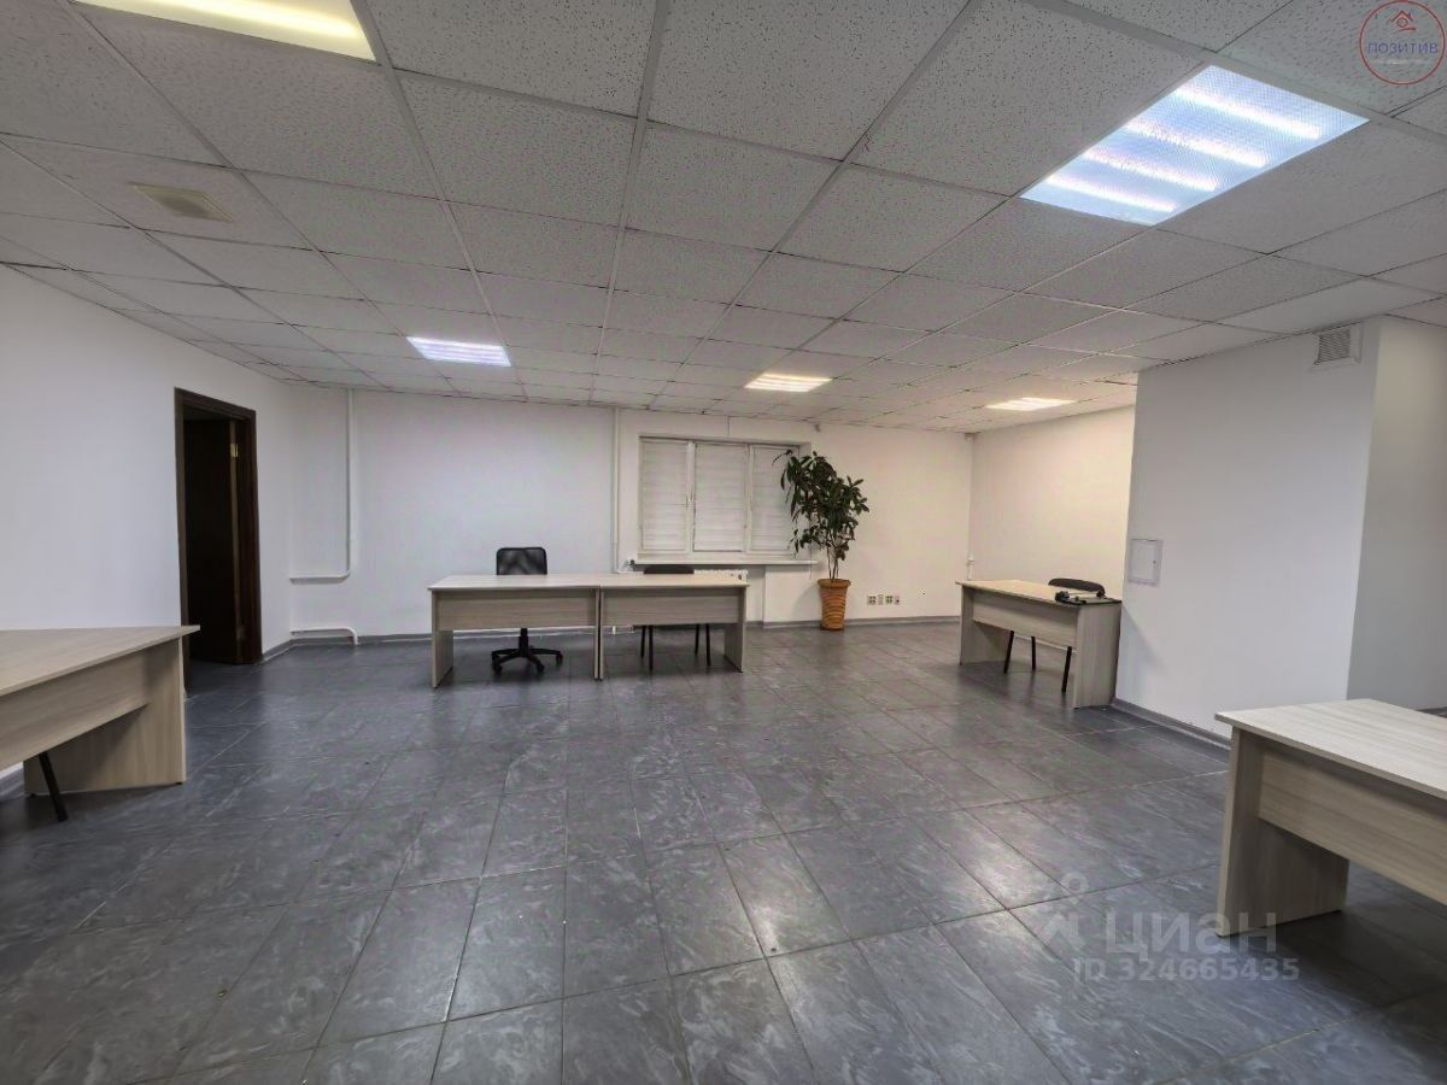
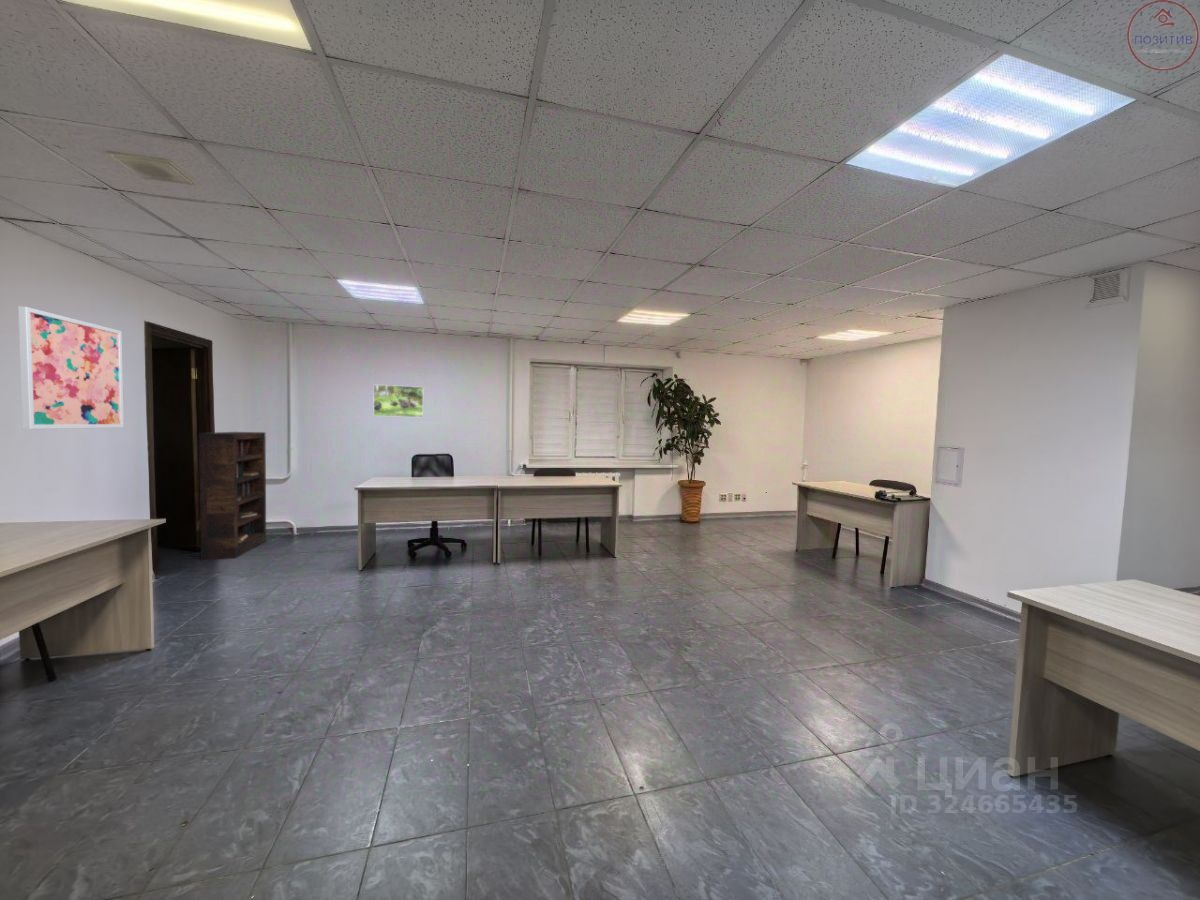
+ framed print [372,384,425,418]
+ wall art [17,305,125,430]
+ bookcase [198,431,267,561]
